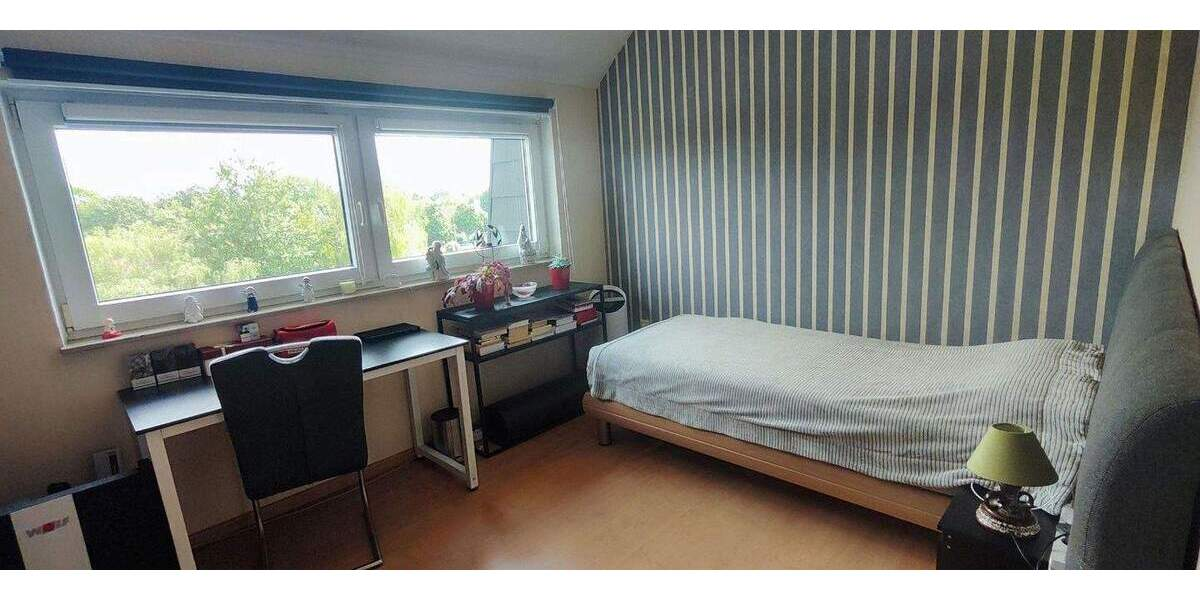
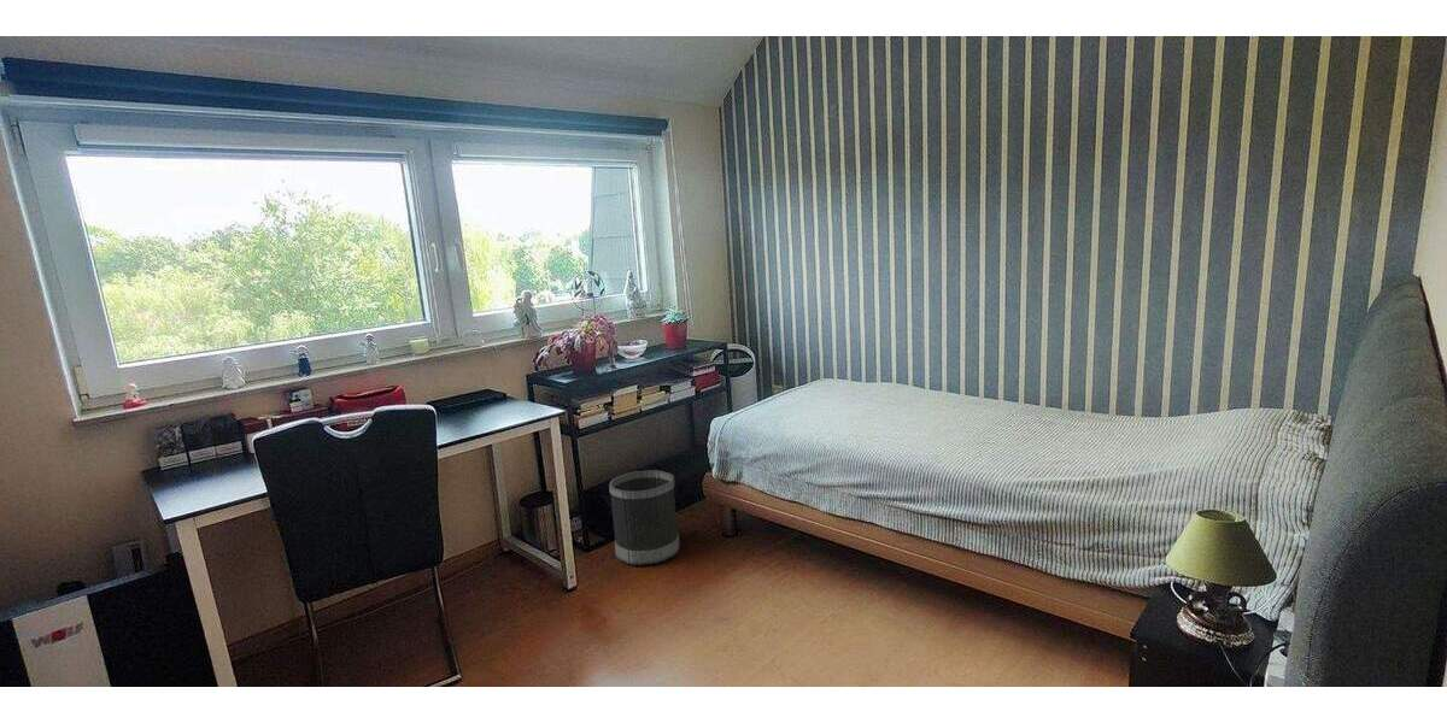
+ wastebasket [608,469,680,566]
